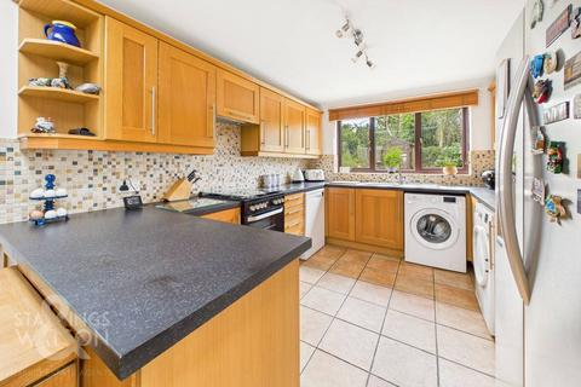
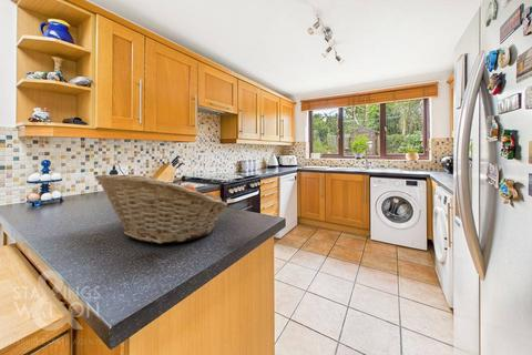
+ fruit basket [94,174,228,244]
